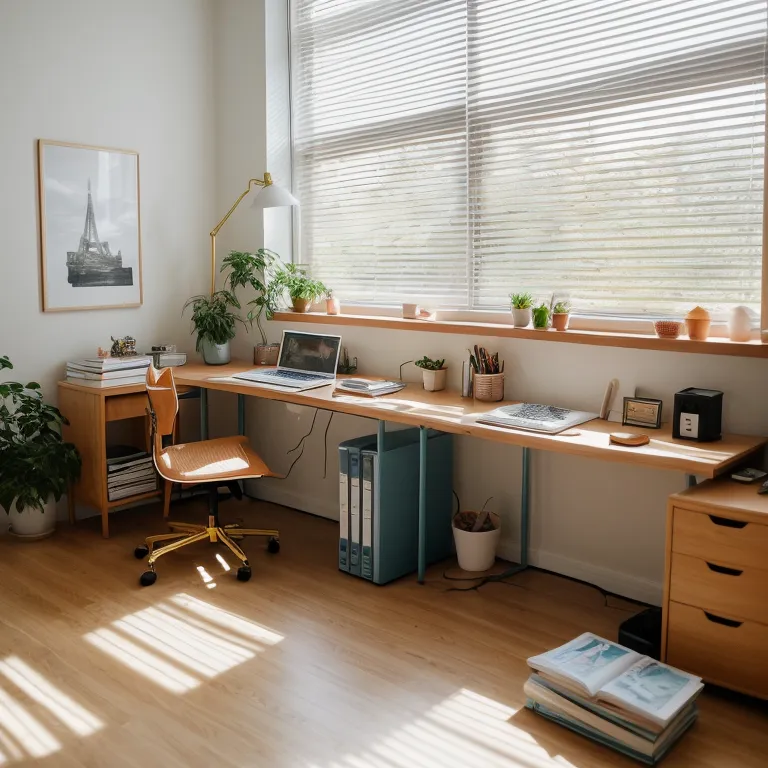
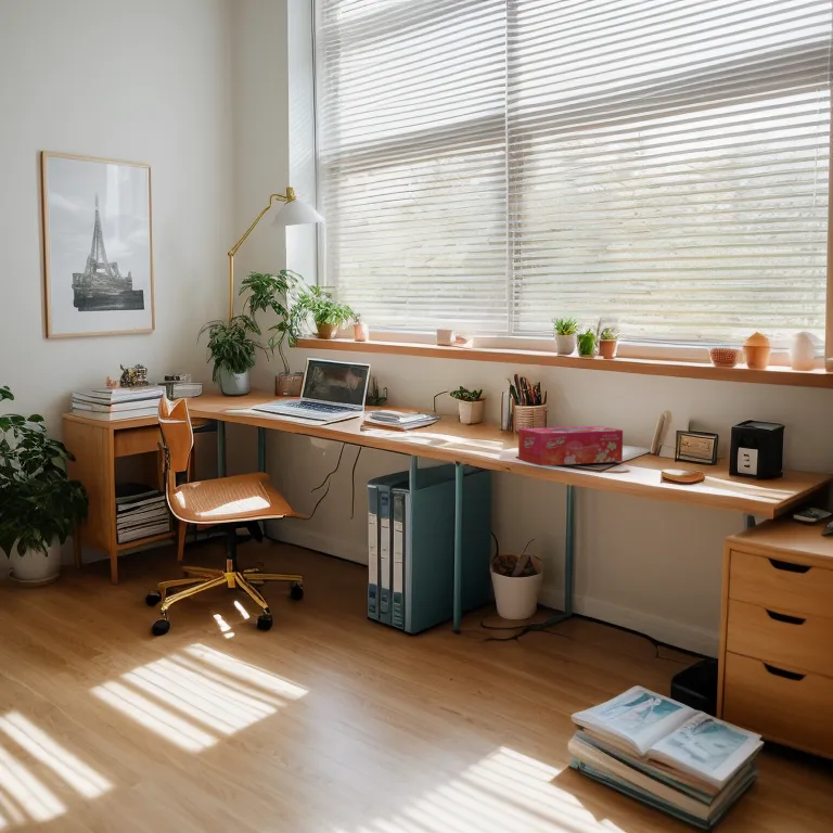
+ tissue box [517,425,624,466]
